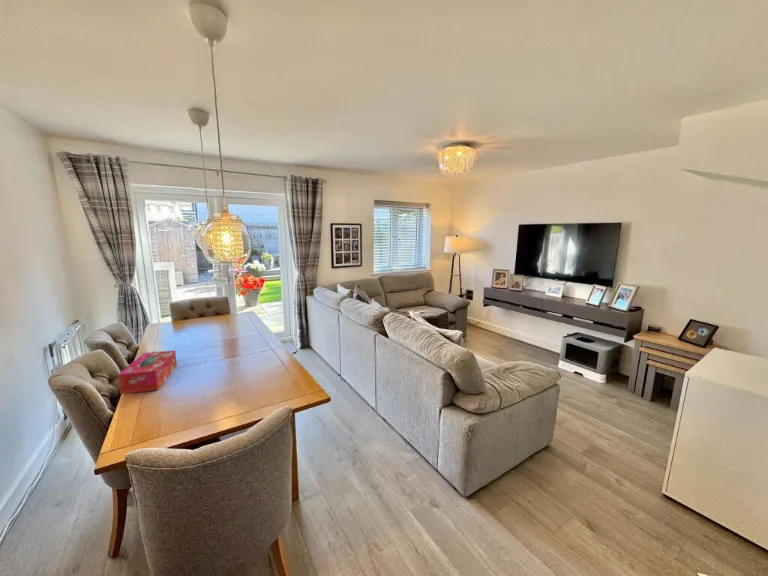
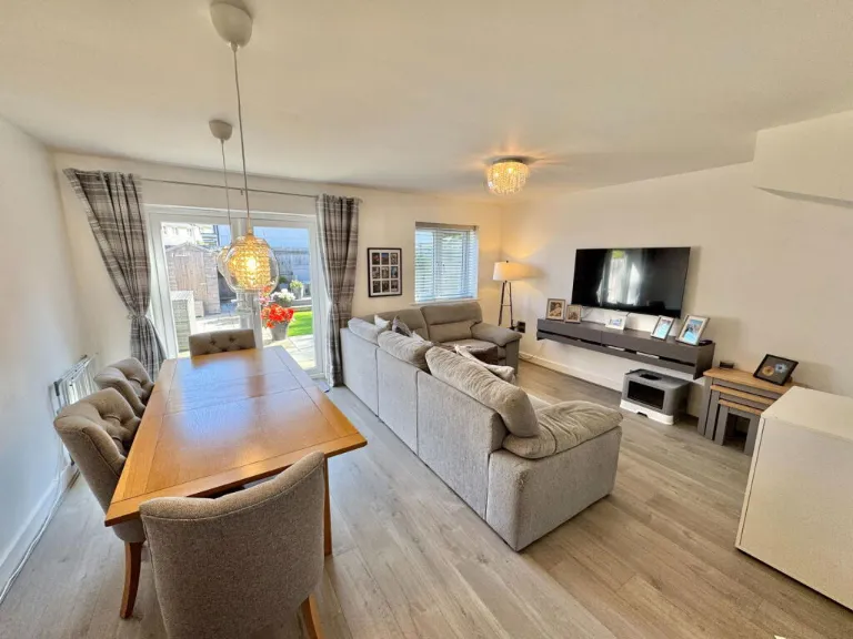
- tissue box [117,349,178,395]
